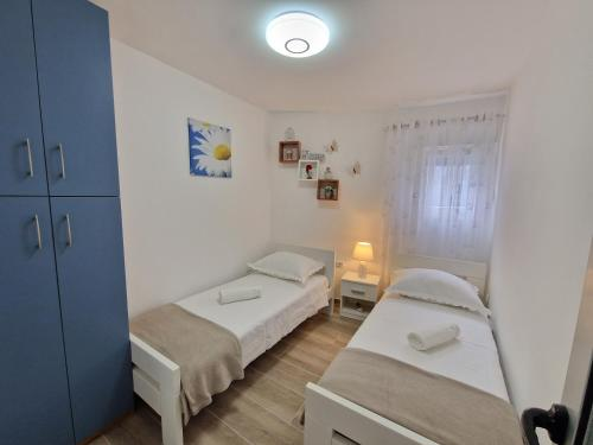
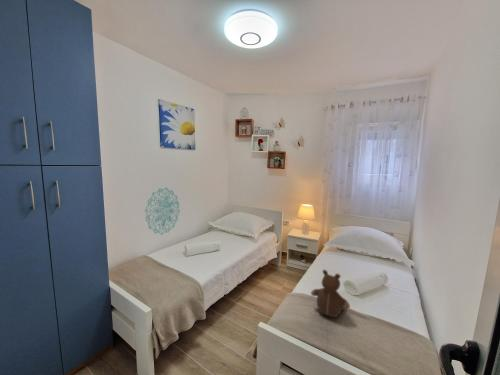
+ wall decoration [144,186,181,236]
+ teddy bear [310,269,351,318]
